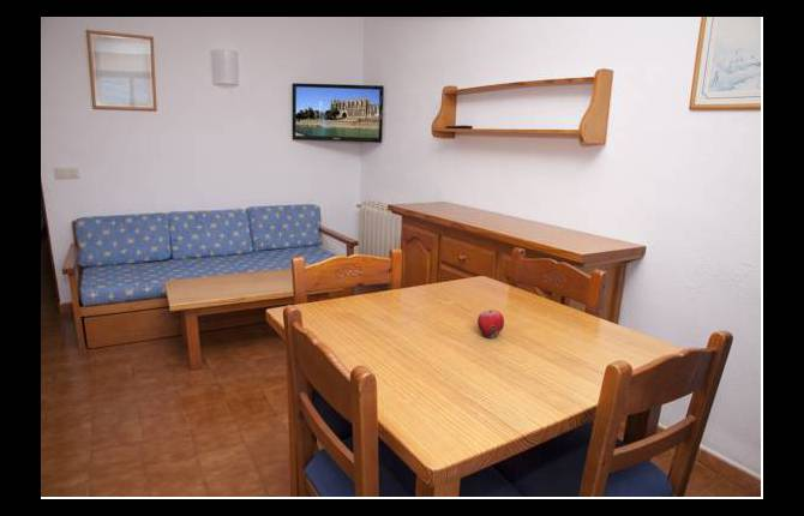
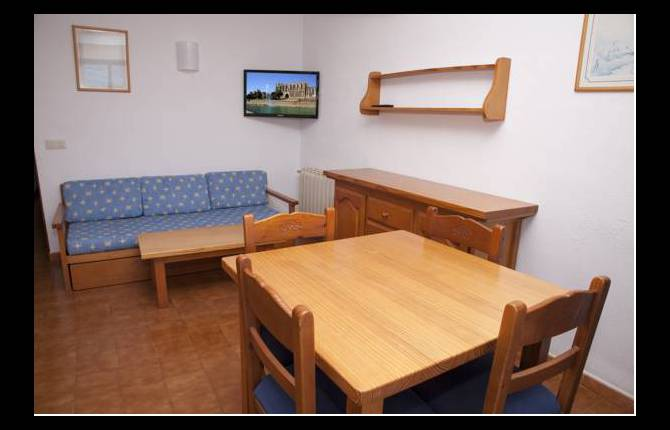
- apple [476,308,505,338]
